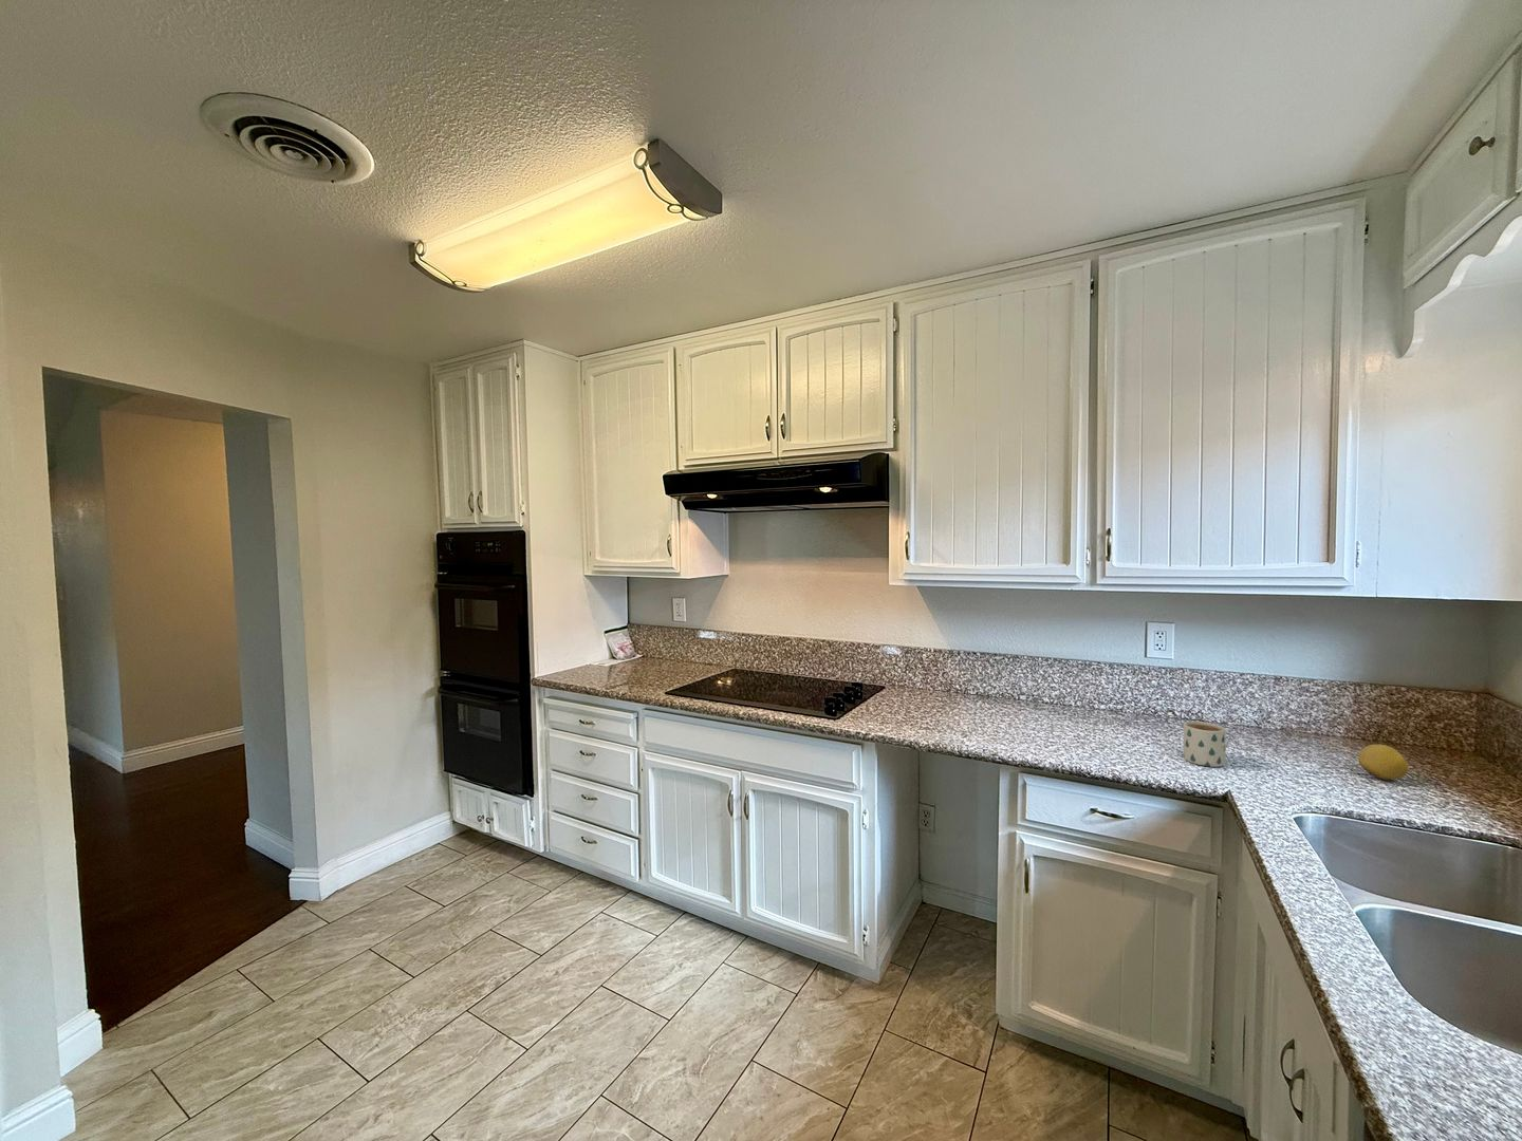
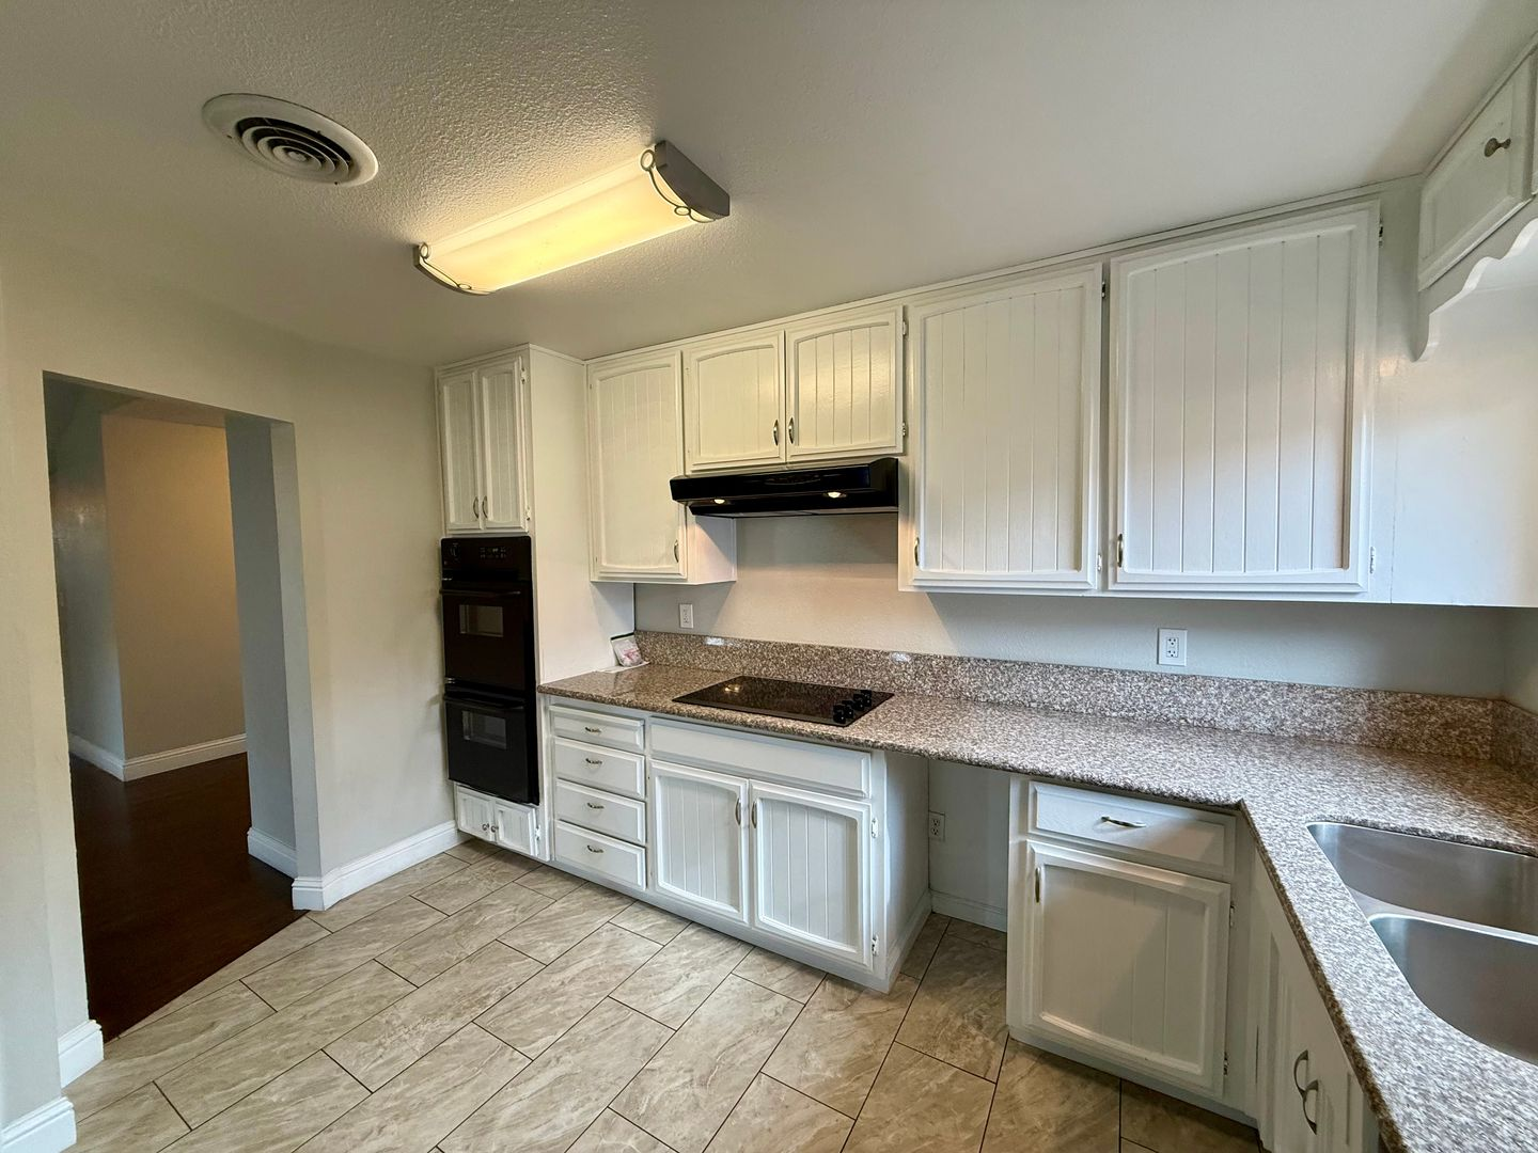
- mug [1183,720,1227,768]
- fruit [1357,744,1411,780]
